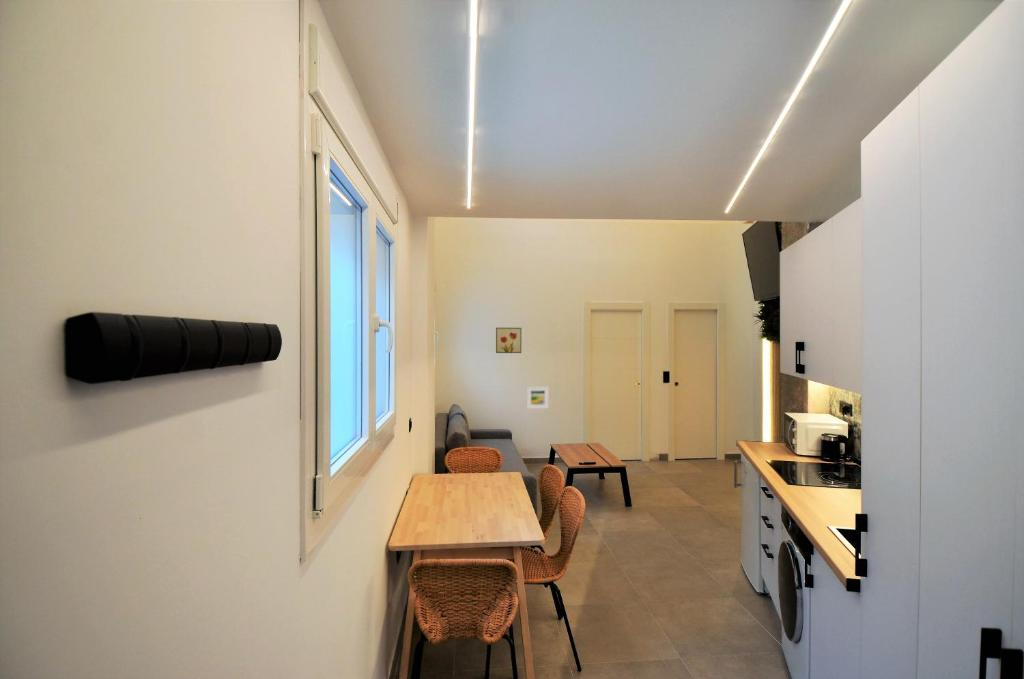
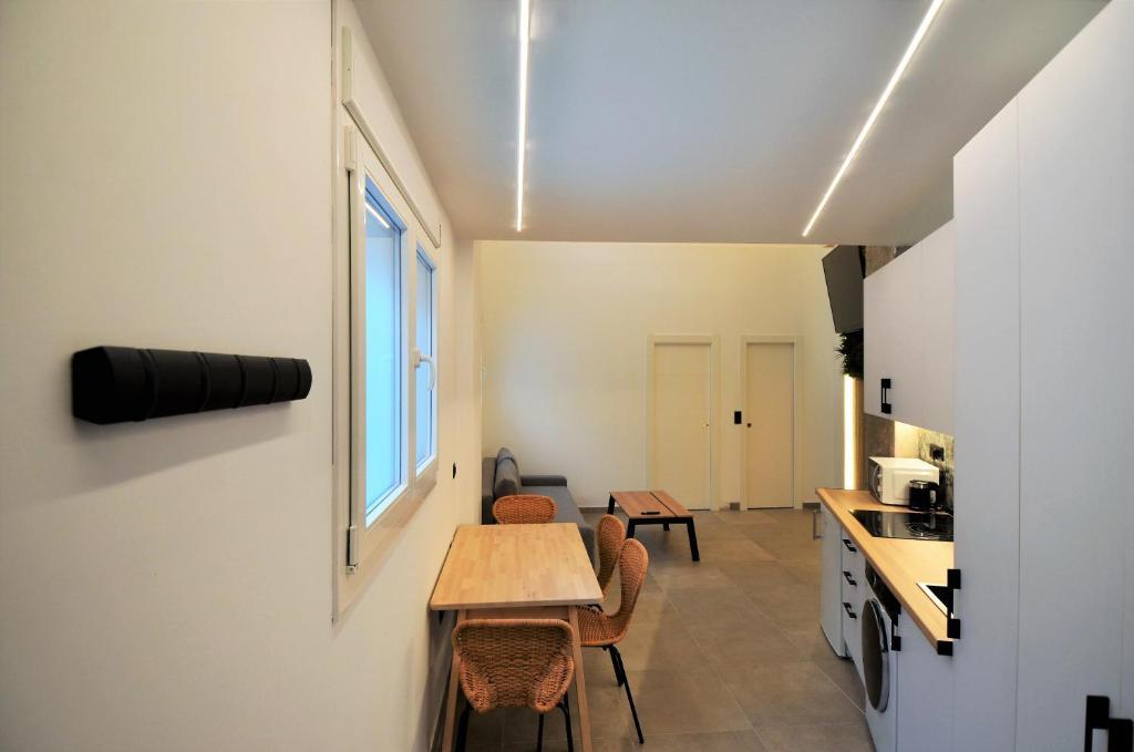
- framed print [526,385,550,410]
- wall art [495,327,522,354]
